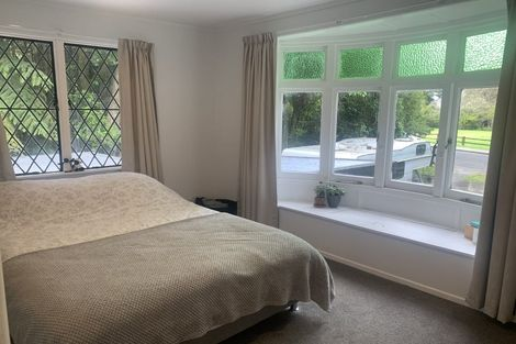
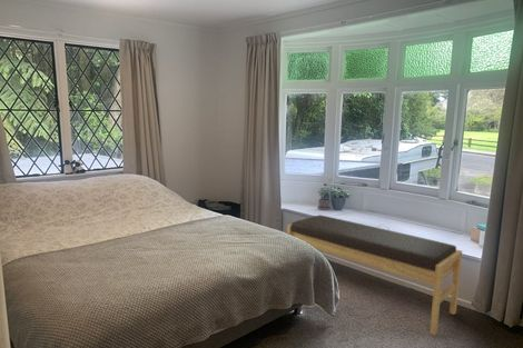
+ bench [286,213,463,337]
